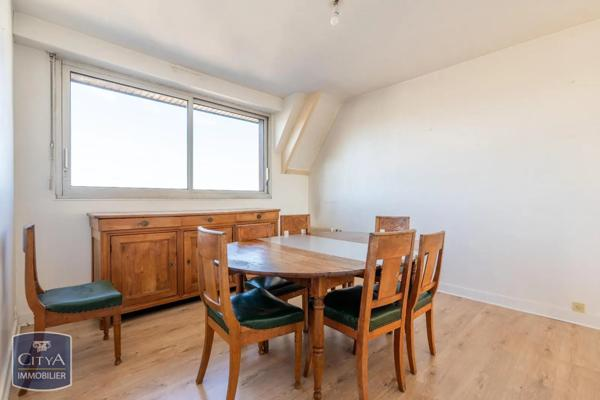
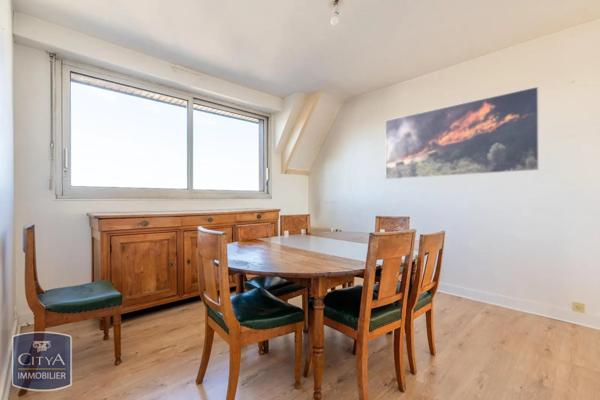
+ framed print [384,86,540,180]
